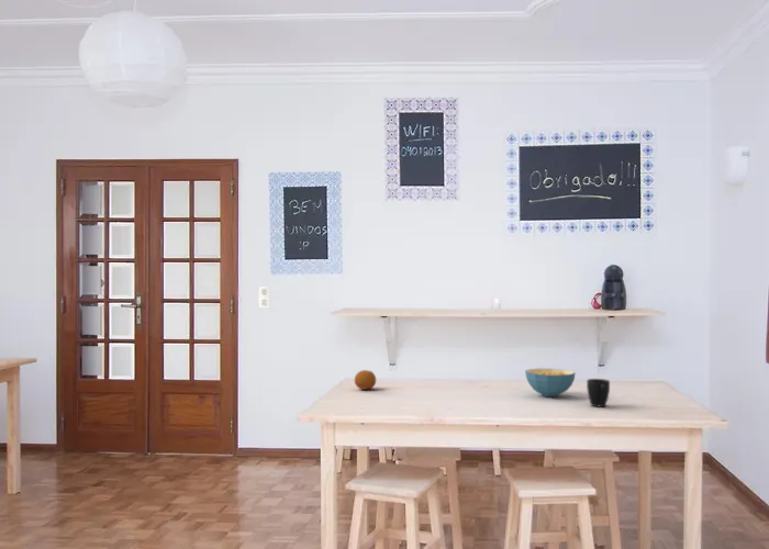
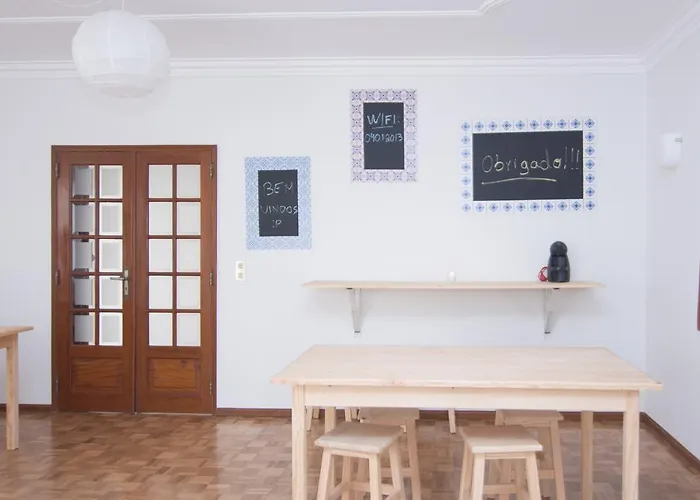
- fruit [354,369,377,391]
- cereal bowl [524,367,577,397]
- mug [586,378,611,408]
